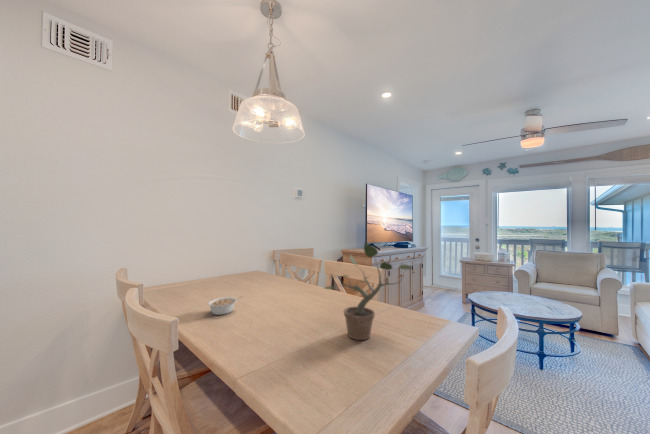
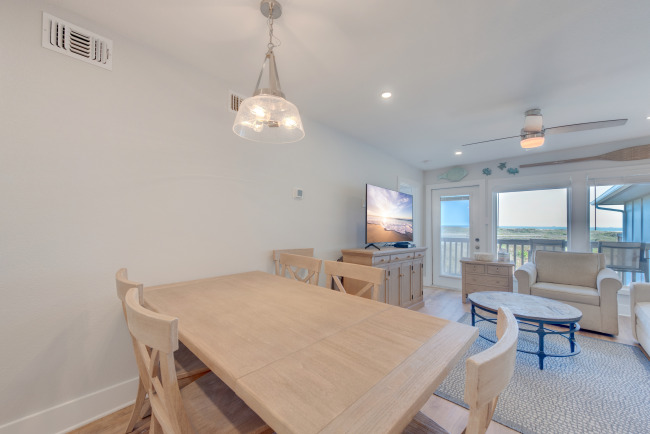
- legume [207,295,244,316]
- potted plant [322,241,412,341]
